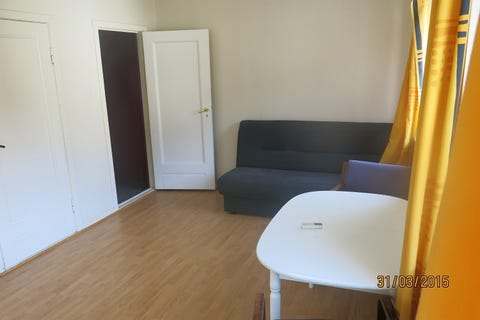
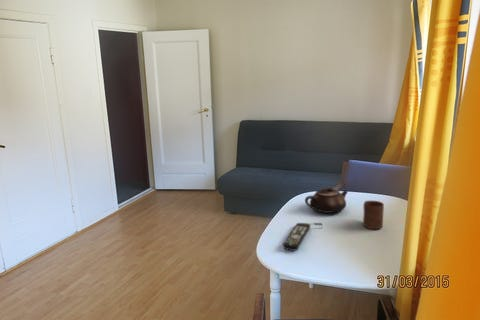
+ remote control [282,222,311,252]
+ cup [362,200,385,230]
+ teapot [304,187,349,214]
